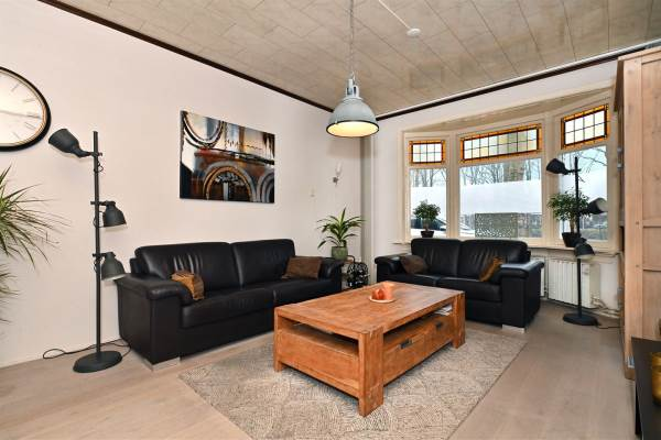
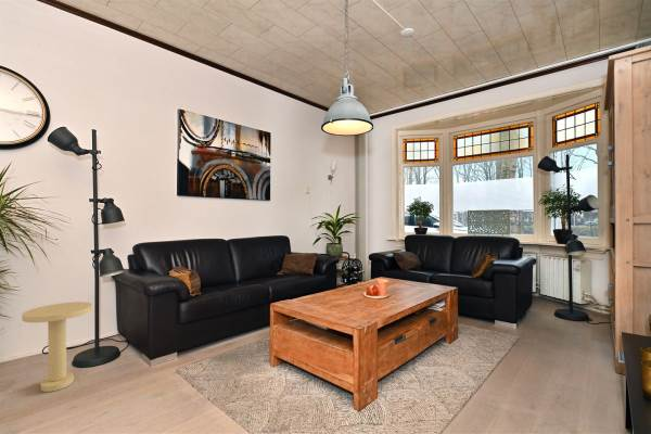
+ side table [21,301,93,393]
